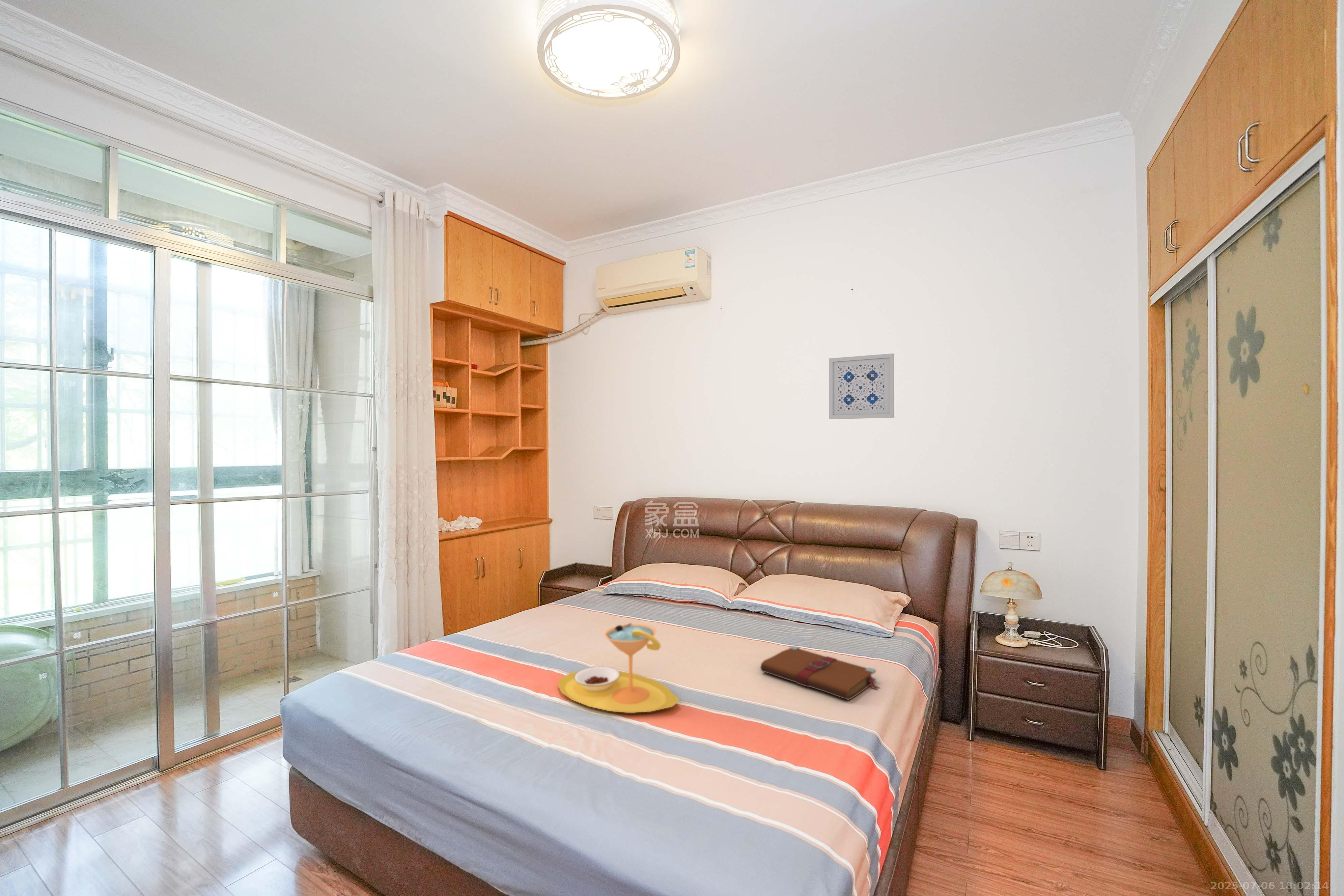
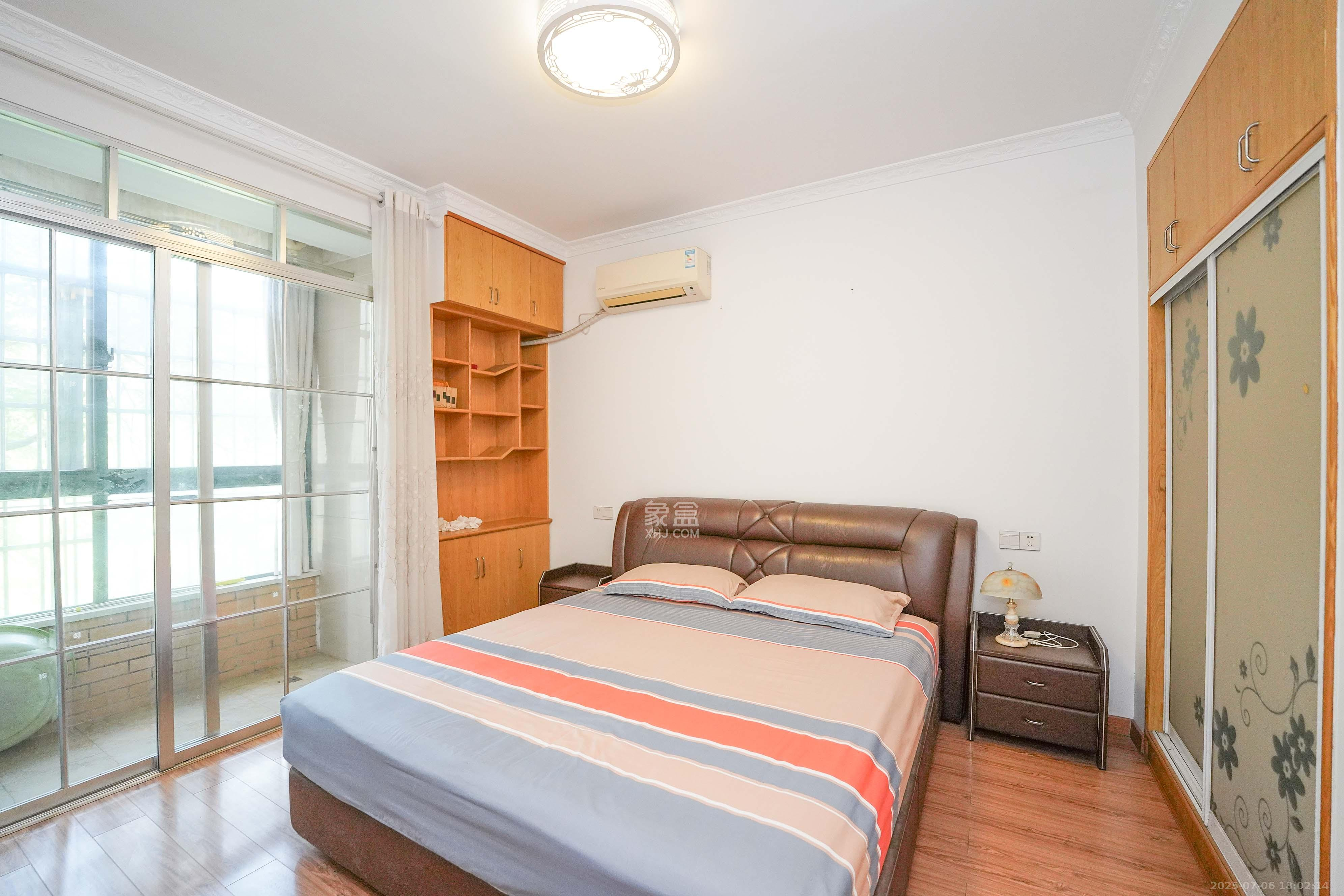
- book [760,646,881,700]
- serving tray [558,623,680,713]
- wall art [829,353,895,420]
